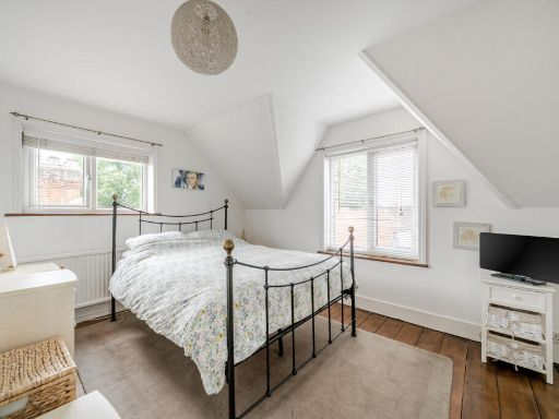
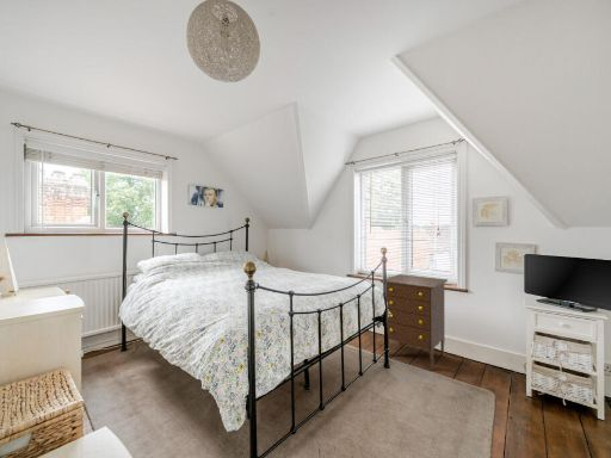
+ dresser [379,273,449,372]
